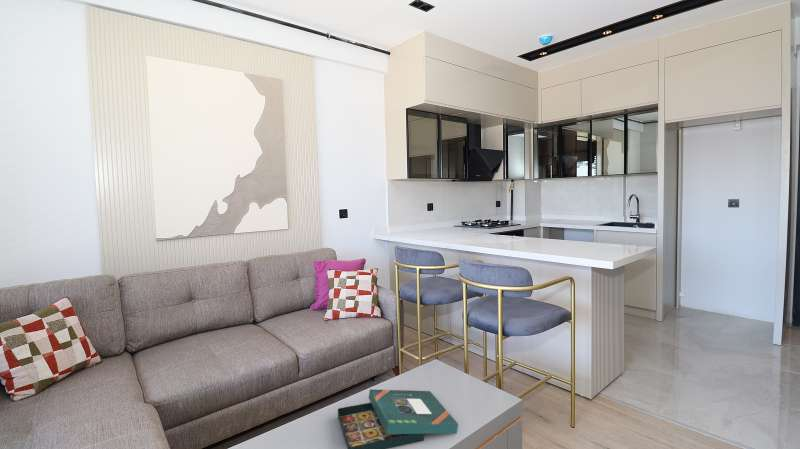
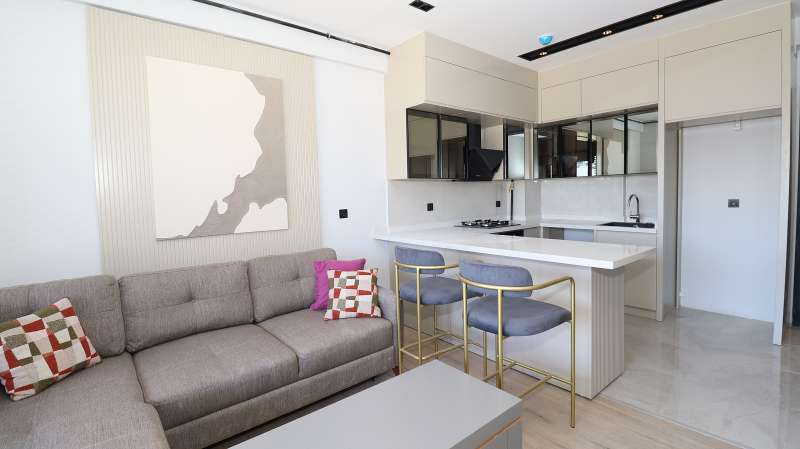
- board game [337,389,459,449]
